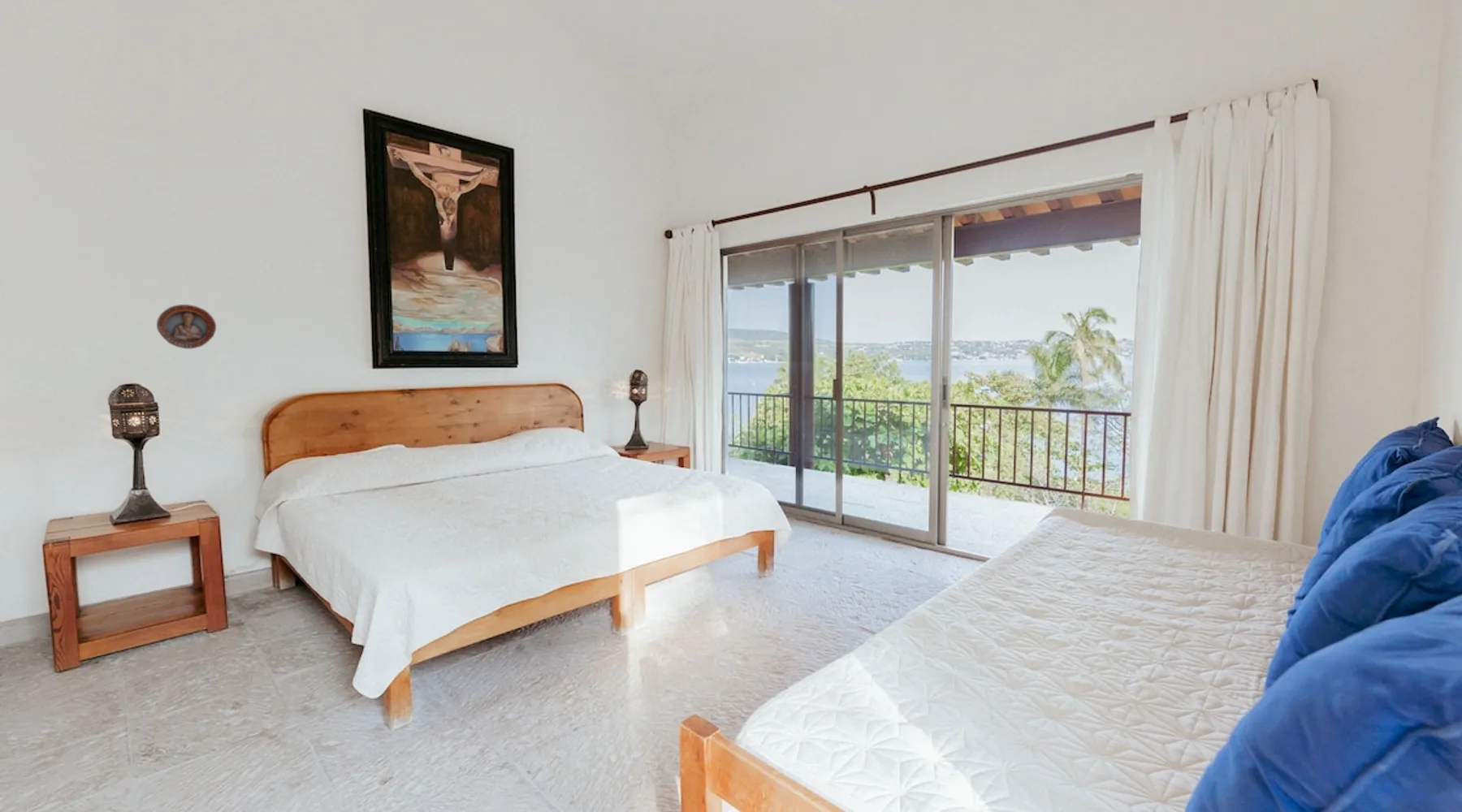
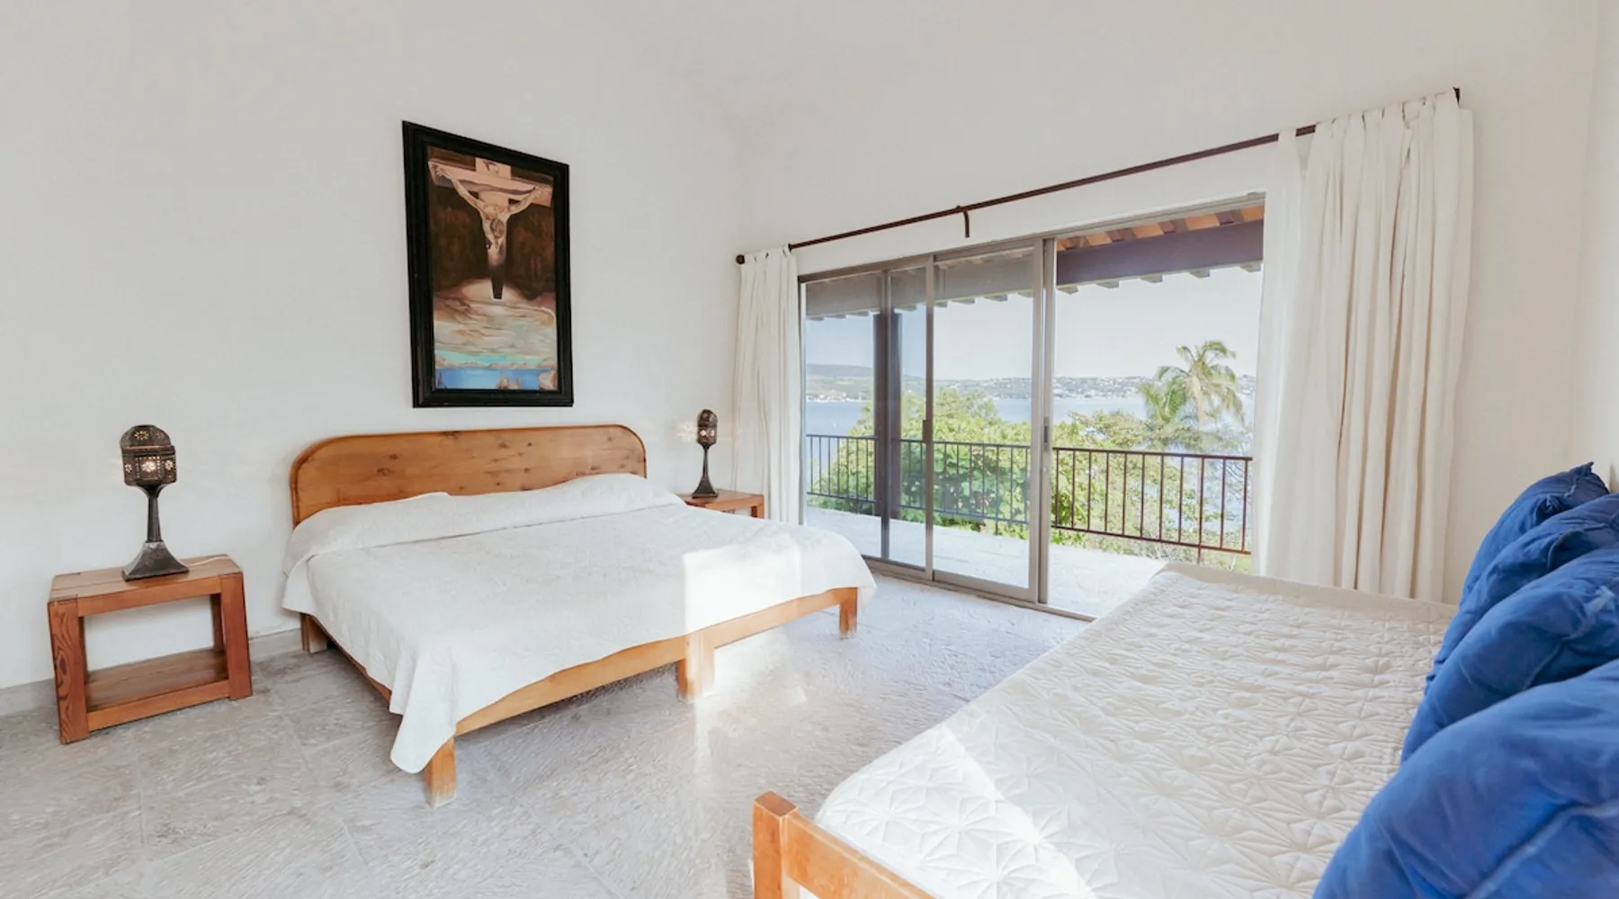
- relief medallion [156,304,217,350]
